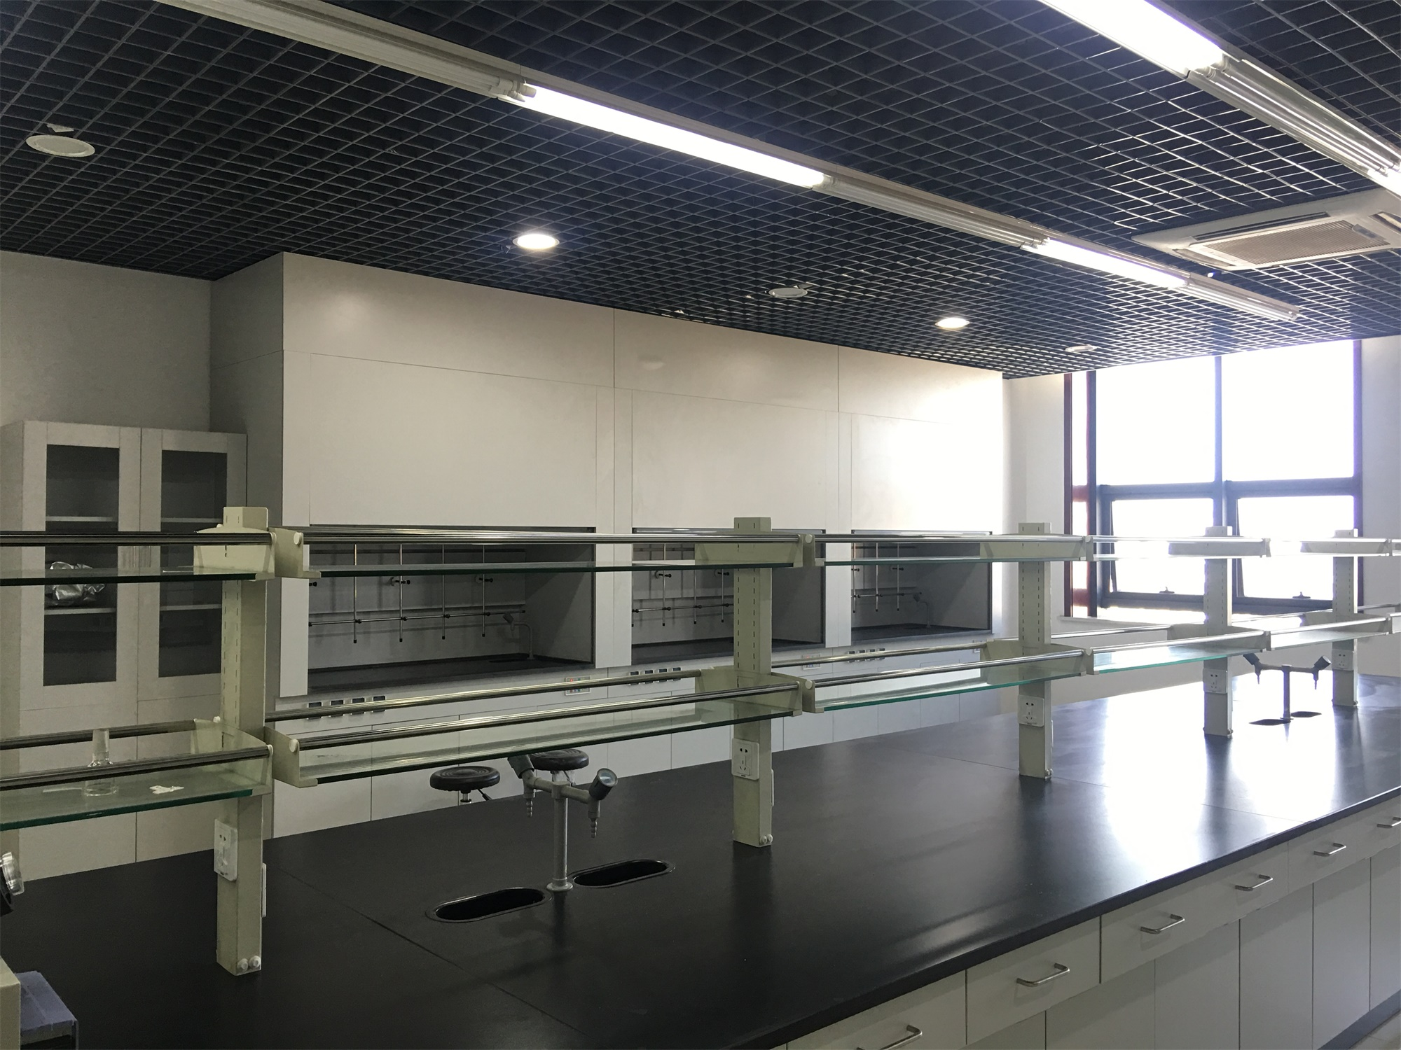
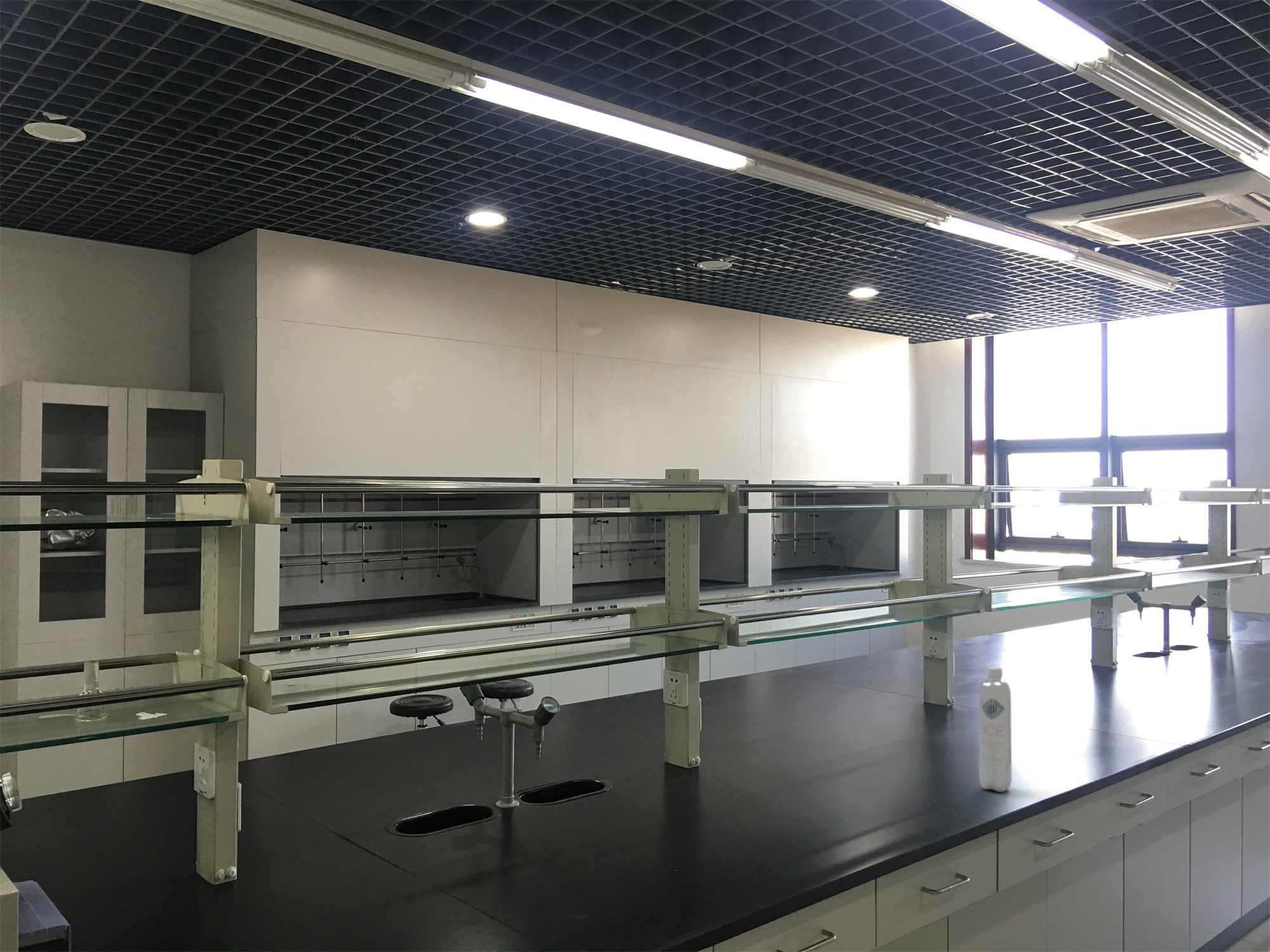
+ beverage bottle [978,666,1012,793]
